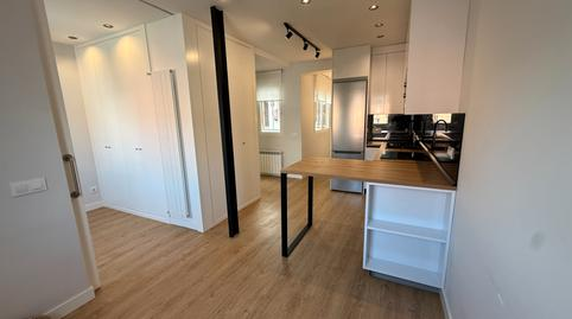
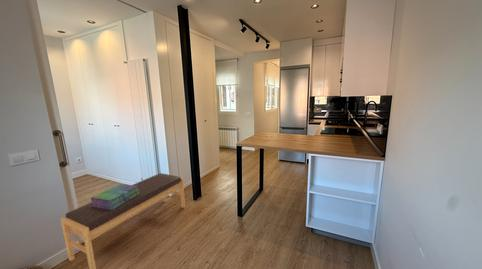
+ stack of books [89,183,140,210]
+ bench [60,172,186,269]
